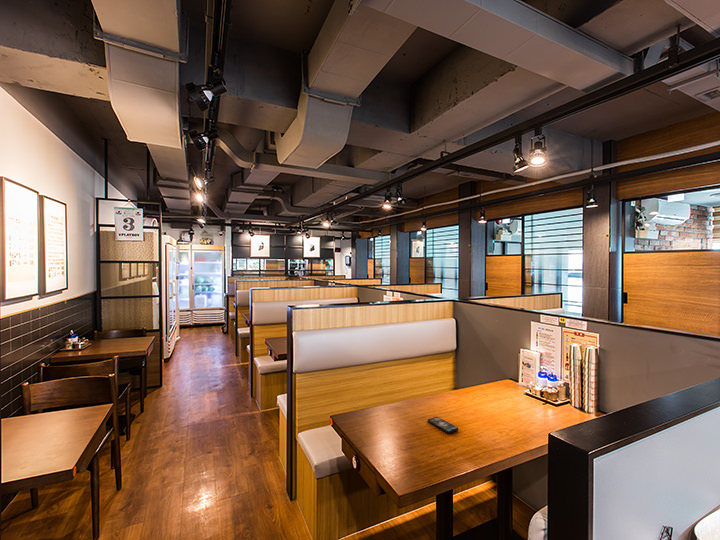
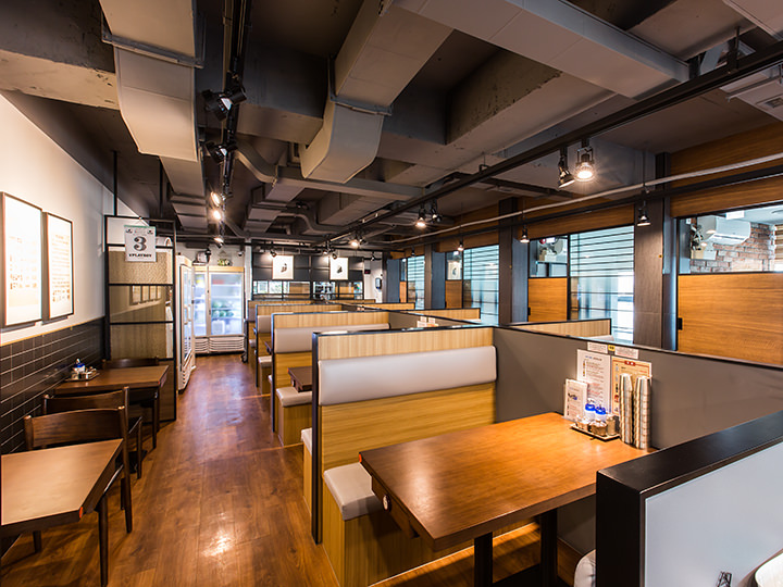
- smartphone [427,416,459,434]
